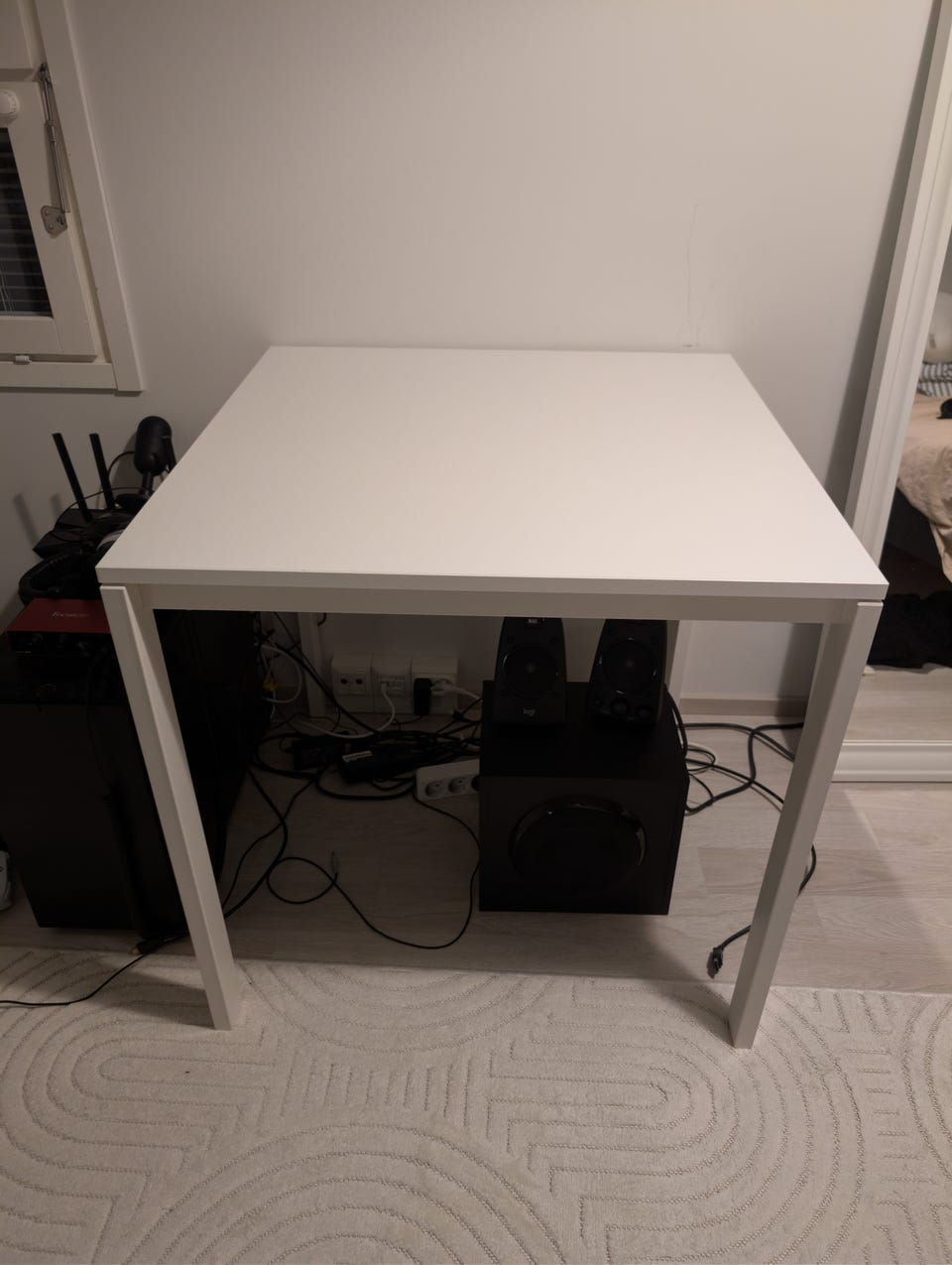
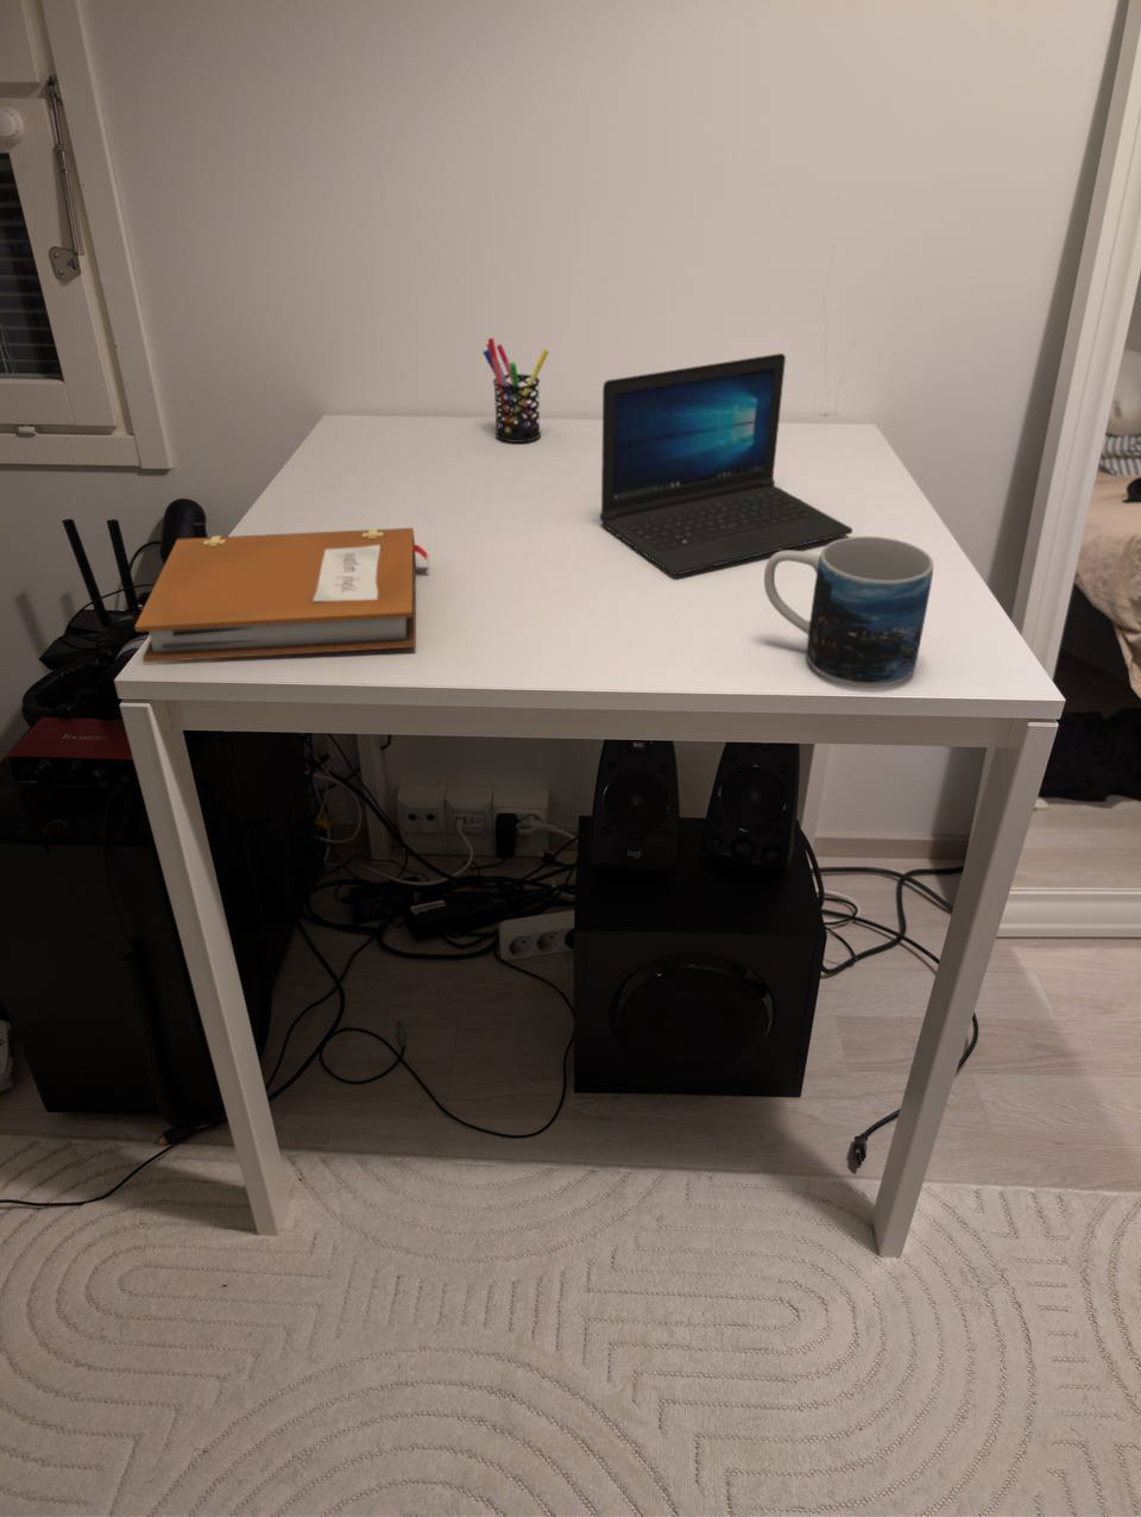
+ notebook [134,528,430,663]
+ laptop [599,353,853,576]
+ mug [763,535,934,688]
+ pen holder [482,337,550,444]
